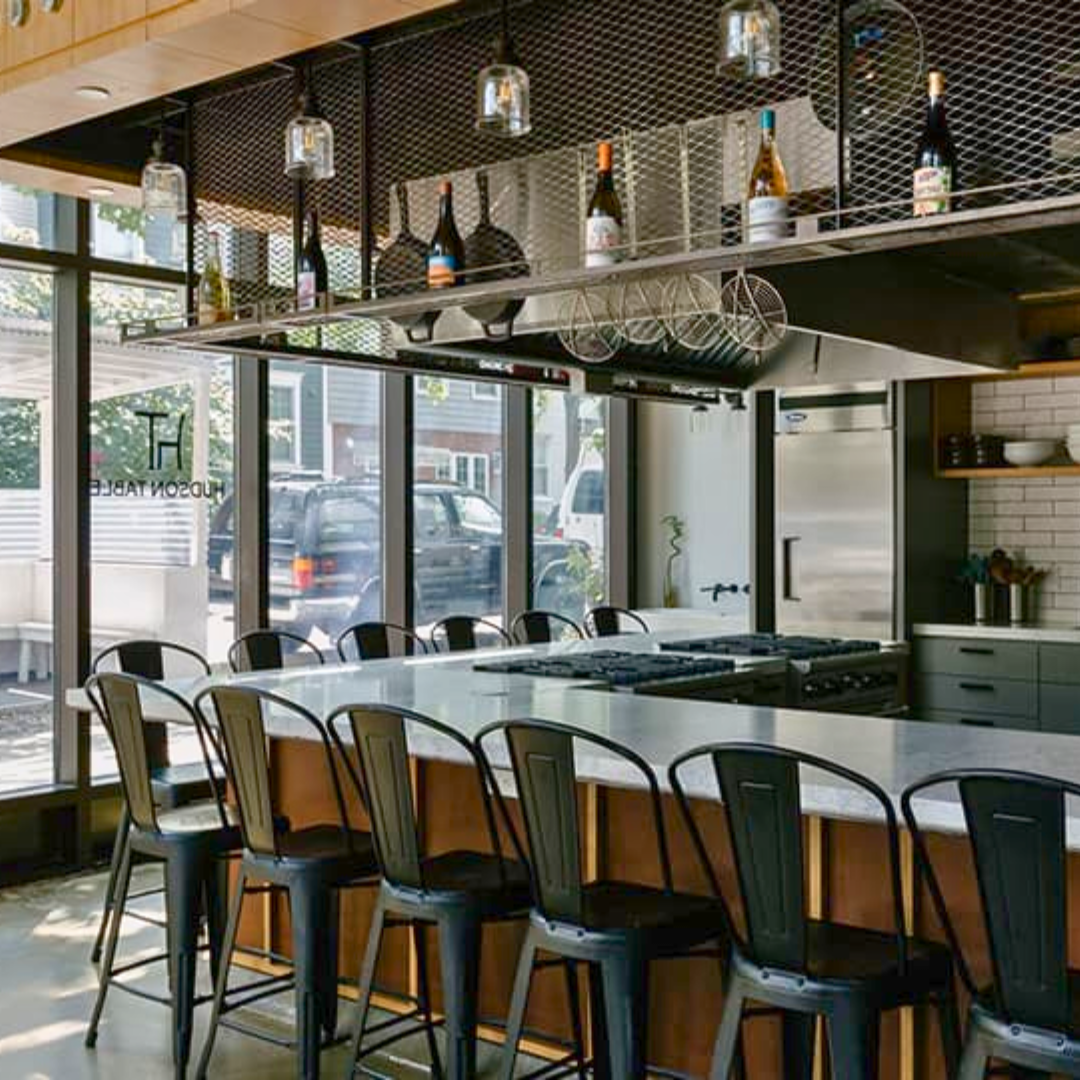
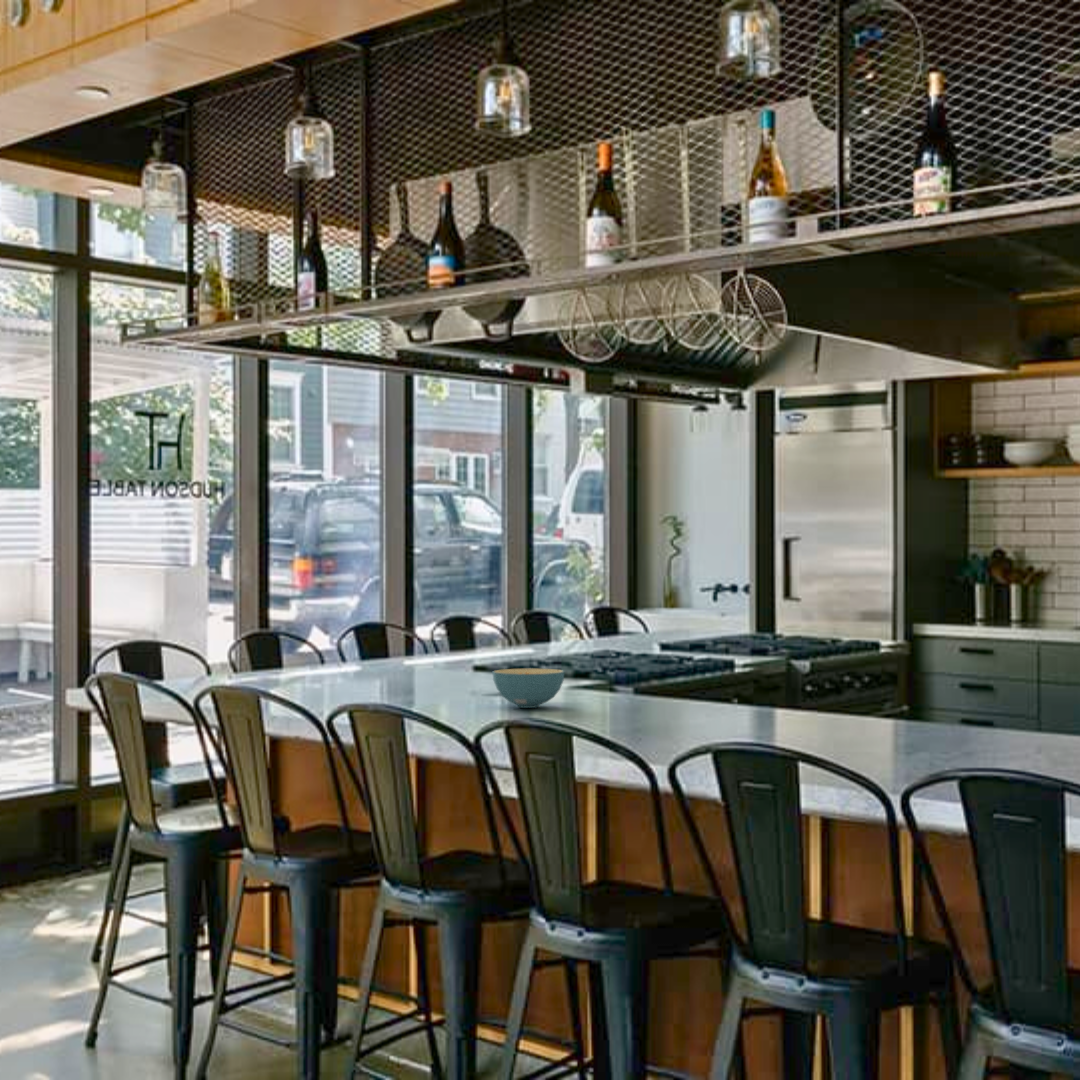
+ cereal bowl [491,667,566,709]
